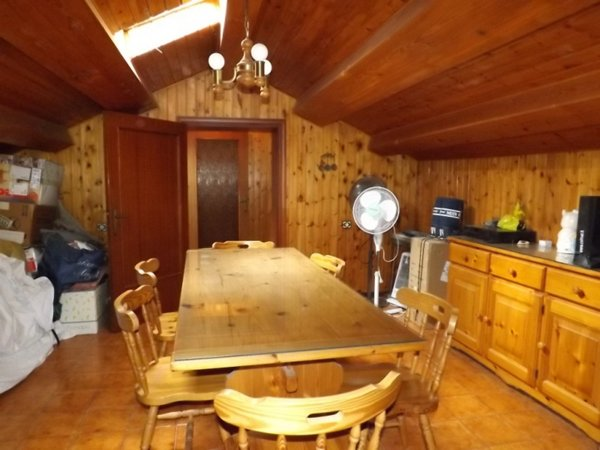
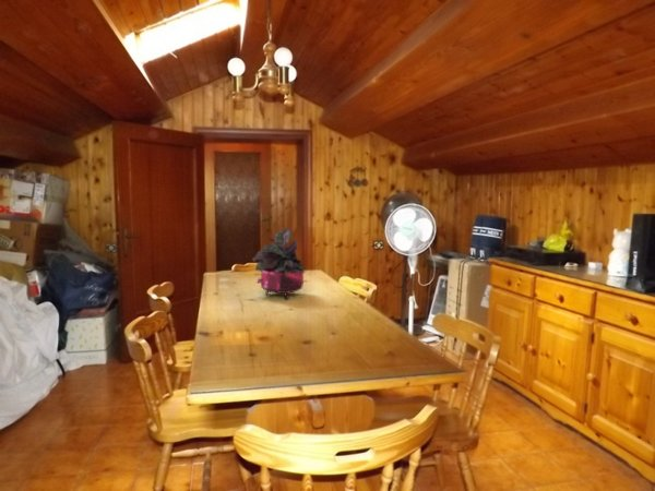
+ potted plant [251,227,307,300]
